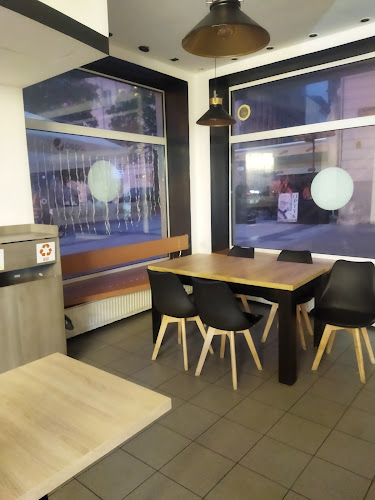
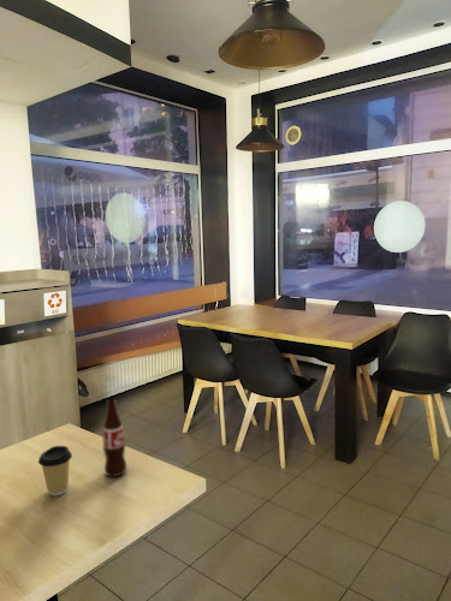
+ bottle [102,398,127,478]
+ coffee cup [37,445,73,496]
